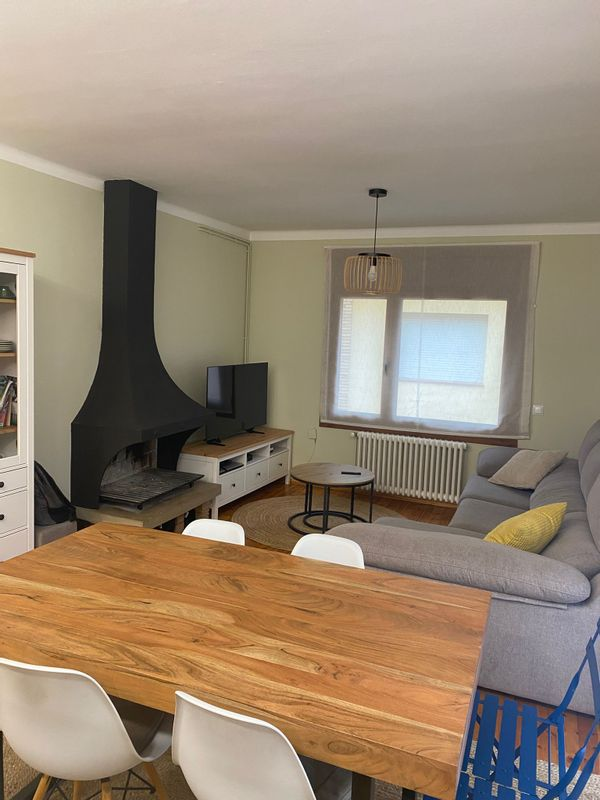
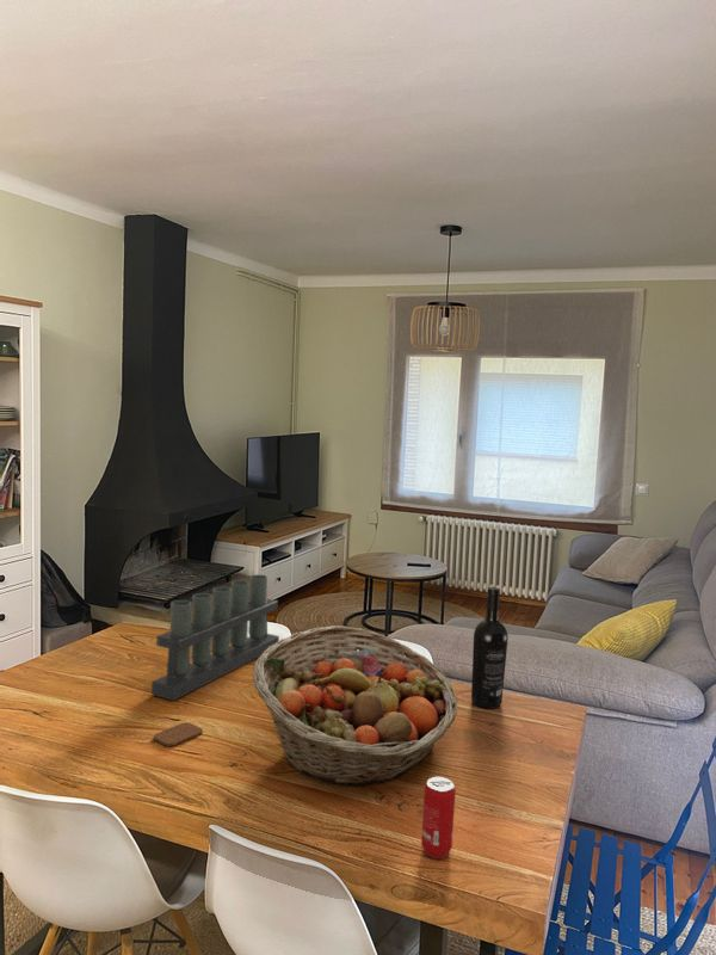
+ coaster [153,721,204,747]
+ fruit basket [252,624,458,787]
+ beverage can [420,776,457,860]
+ candle holder [150,573,280,702]
+ wine bottle [470,586,510,709]
